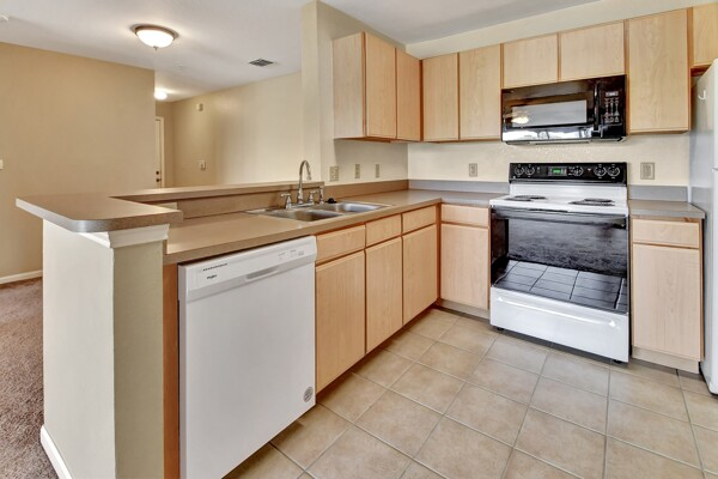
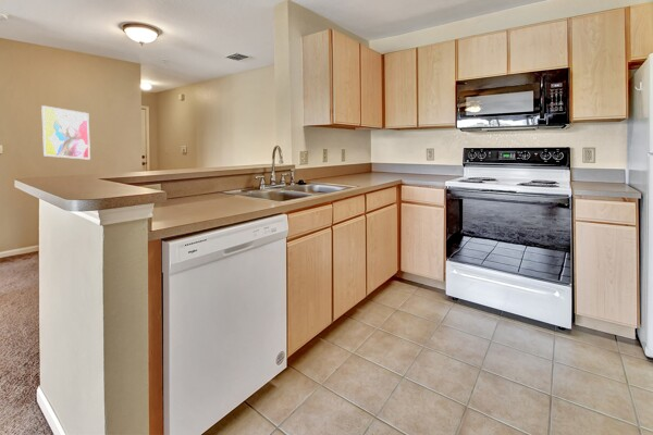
+ wall art [40,104,91,161]
